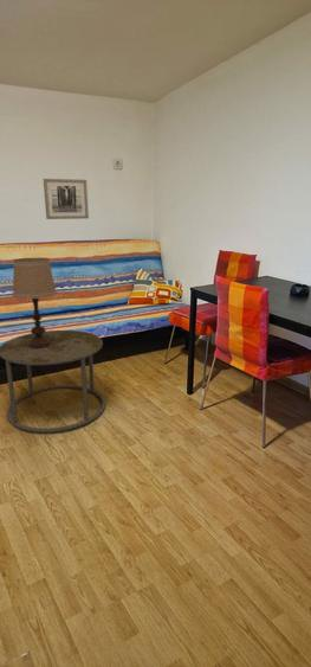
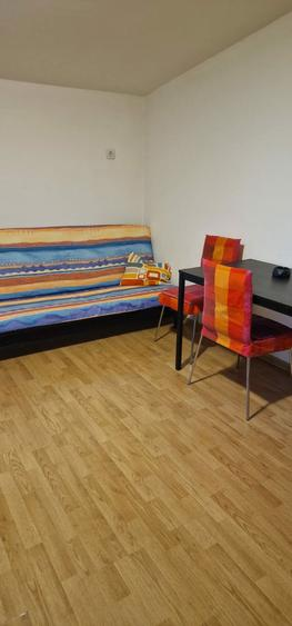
- table lamp [12,257,58,348]
- side table [0,329,106,434]
- wall art [43,178,90,220]
